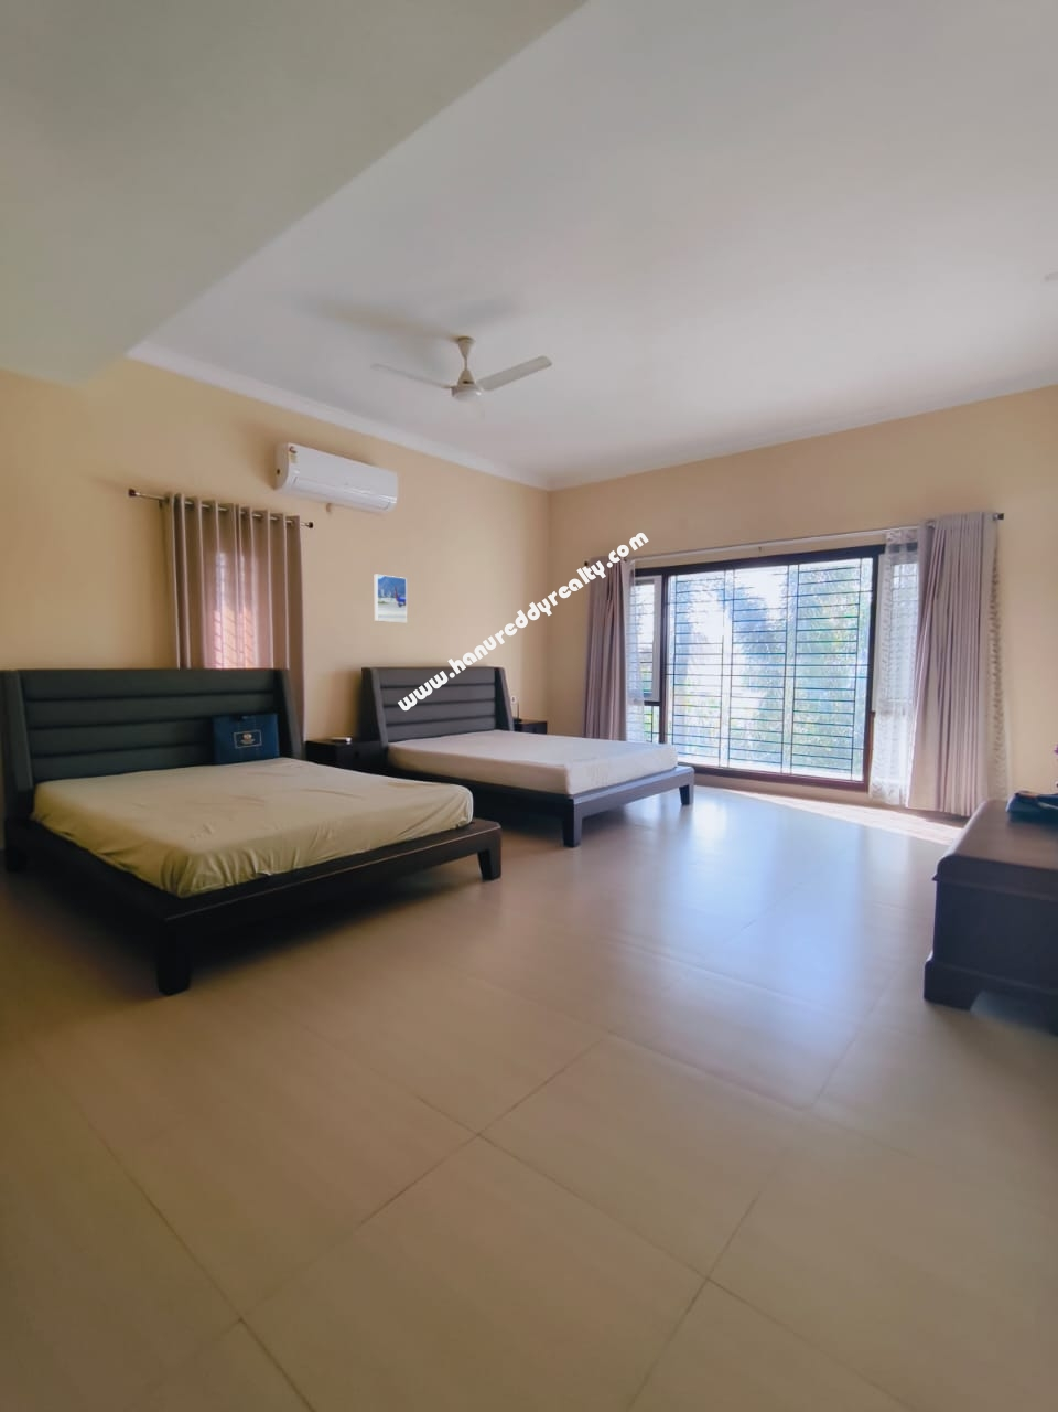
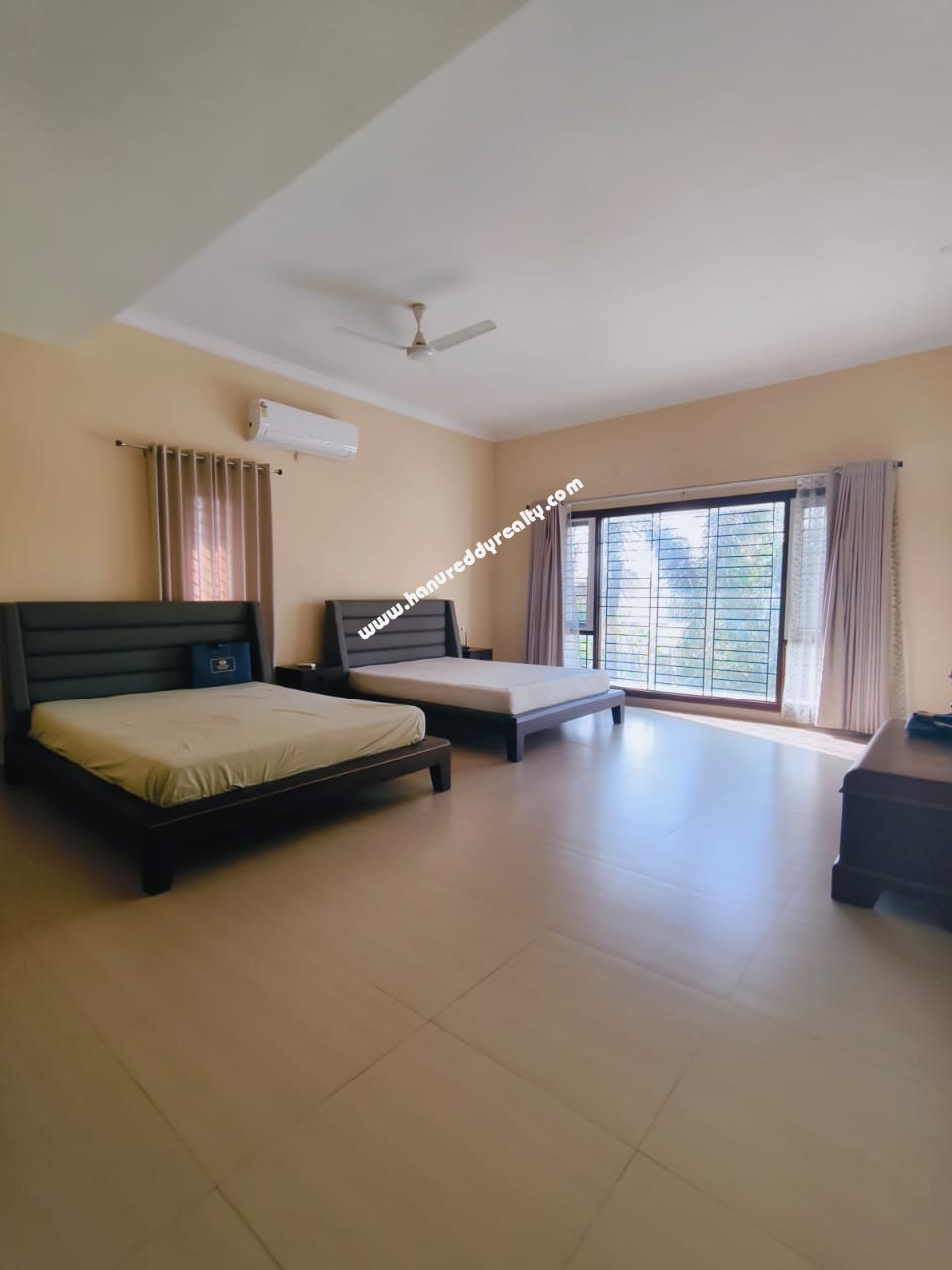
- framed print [373,574,408,624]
